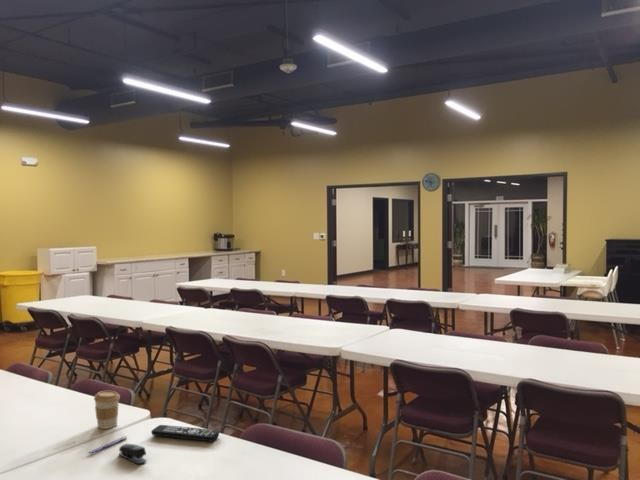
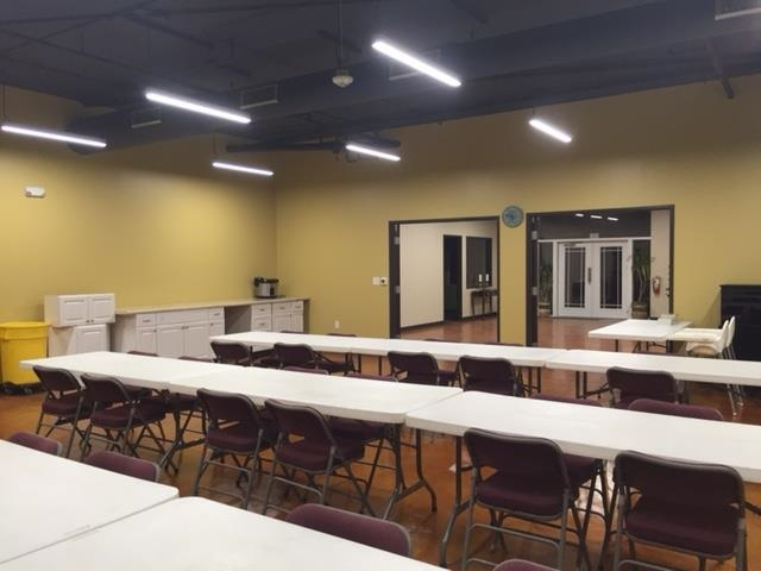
- stapler [118,443,148,465]
- coffee cup [93,390,121,430]
- remote control [150,424,220,443]
- pen [88,436,128,456]
